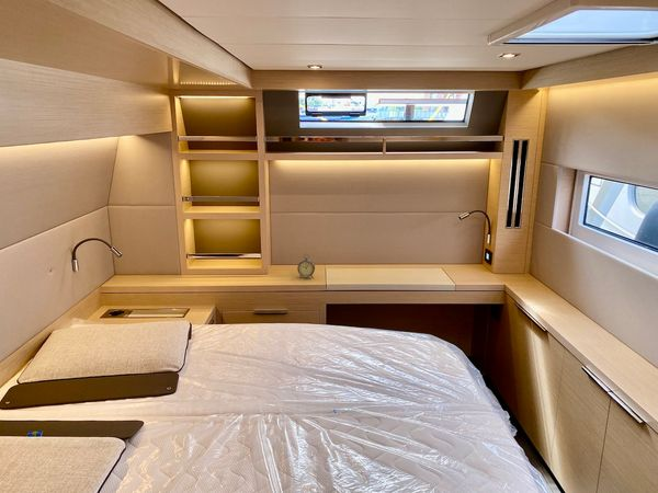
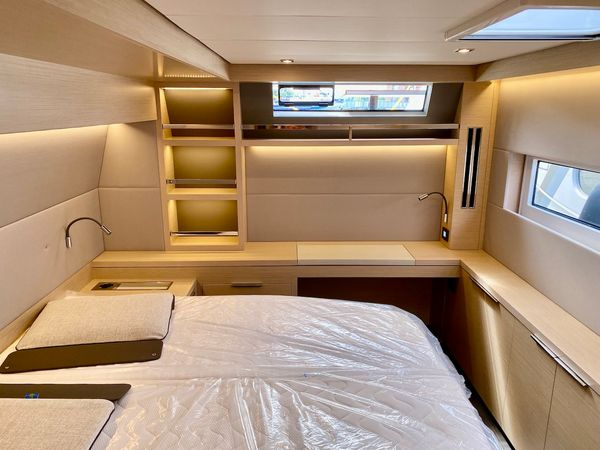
- alarm clock [296,253,316,279]
